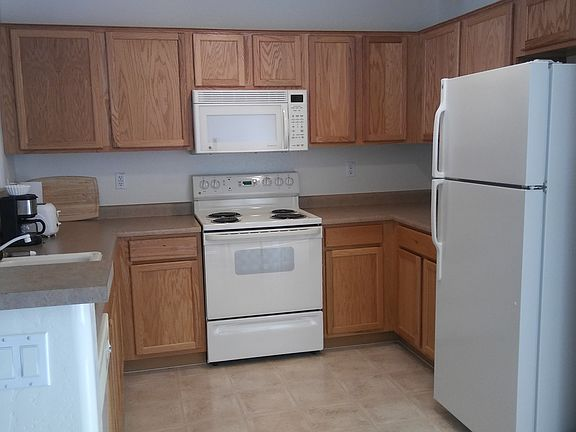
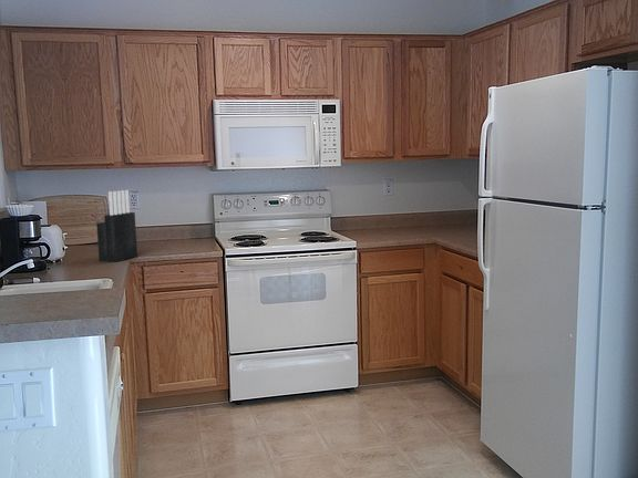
+ knife block [95,189,138,262]
